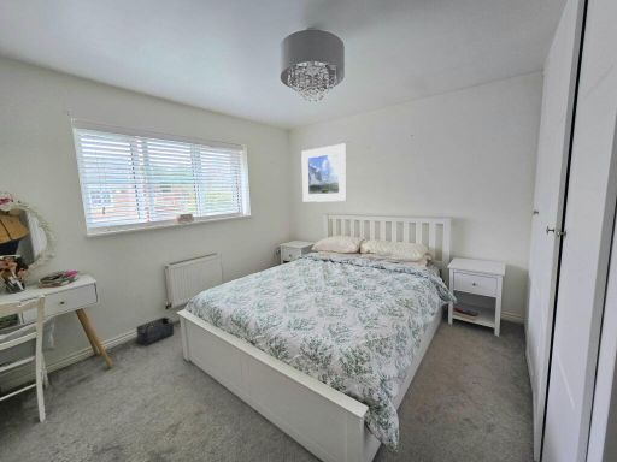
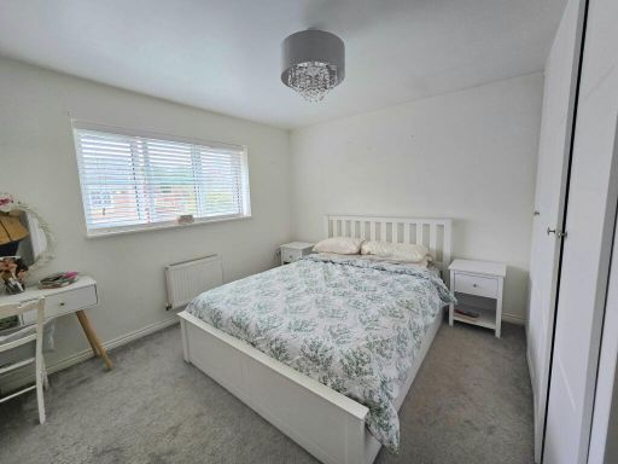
- storage bin [135,316,175,346]
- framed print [300,142,348,203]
